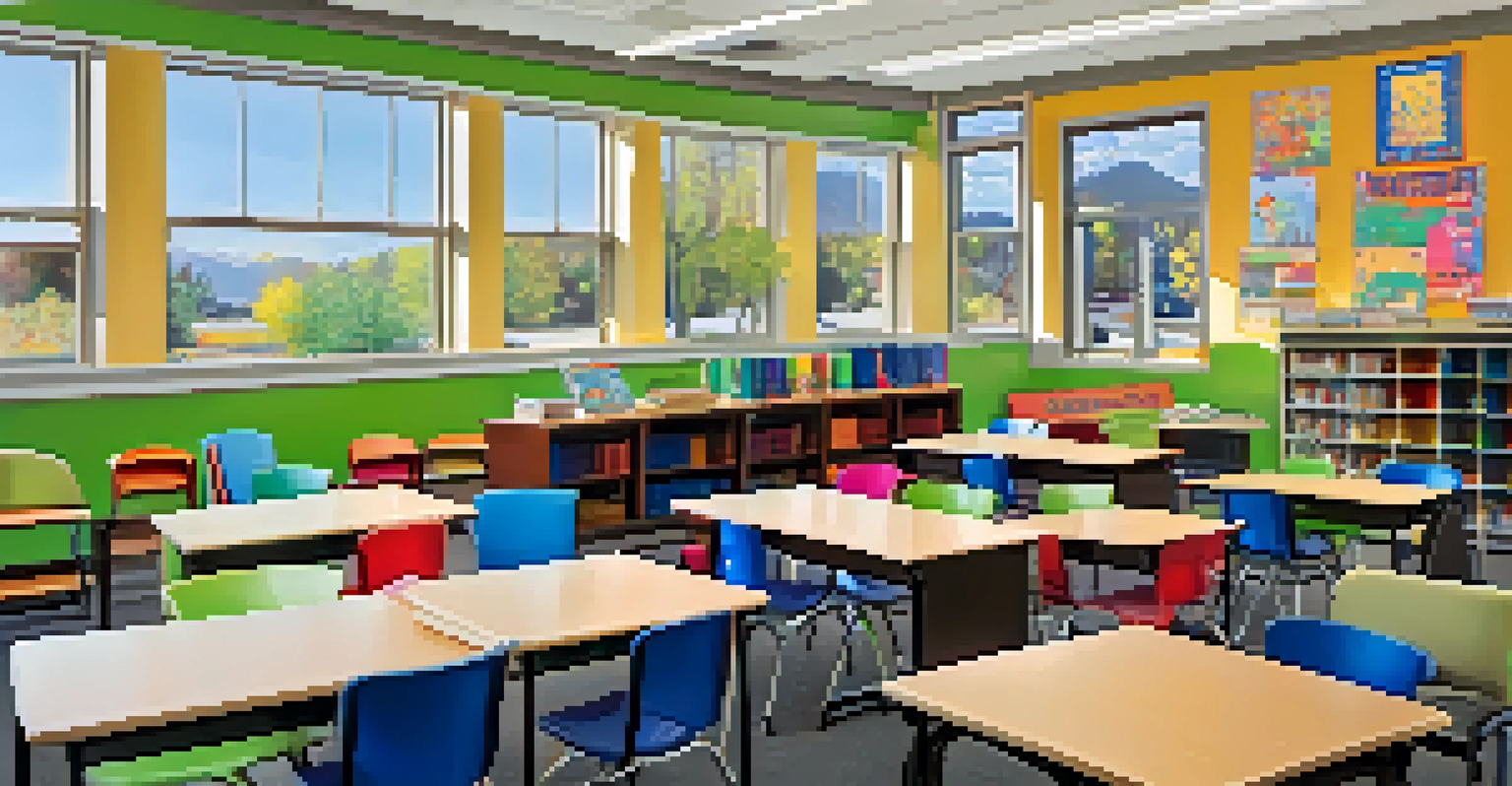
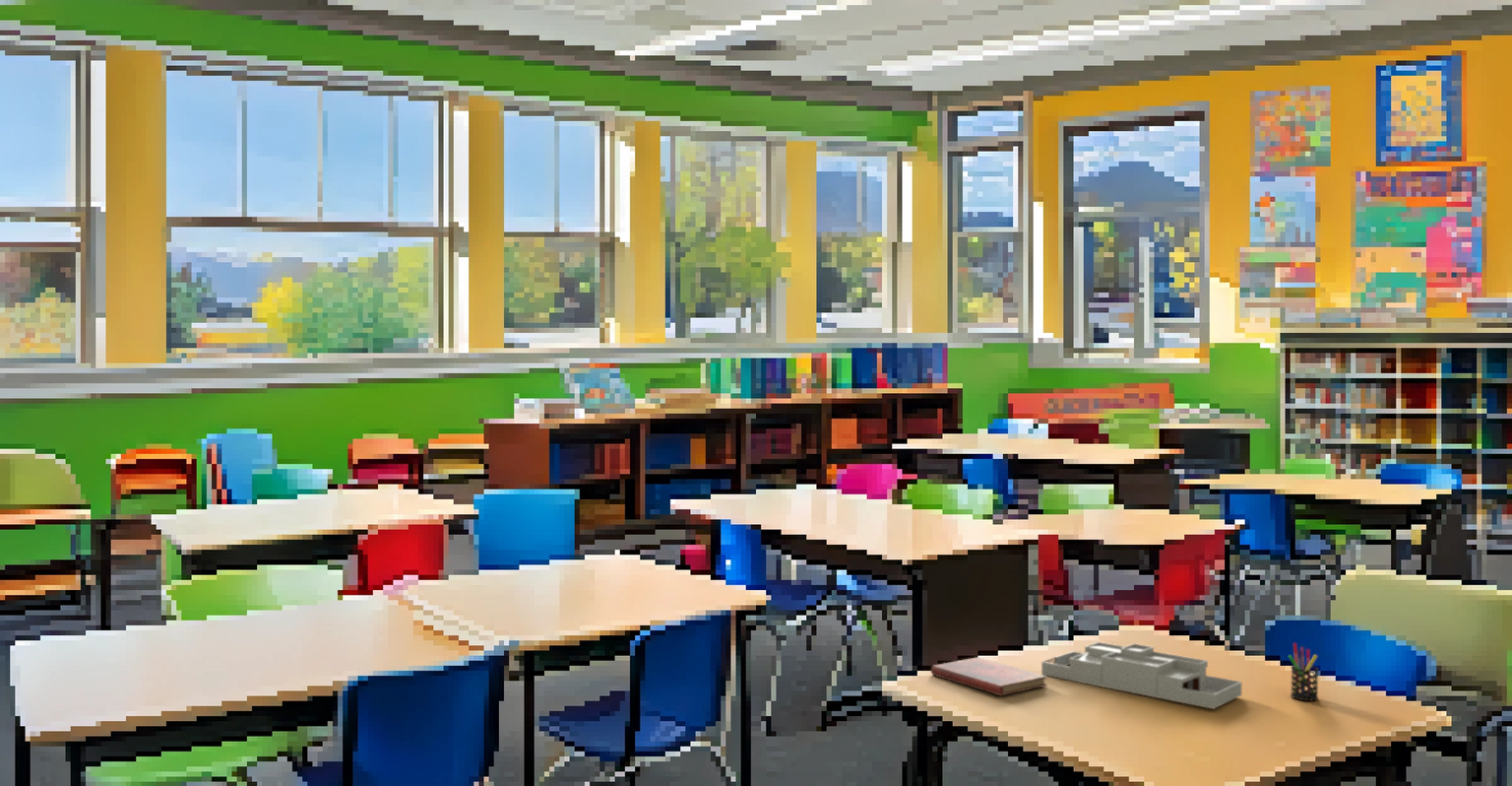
+ diary [929,656,1048,696]
+ pen holder [1288,642,1319,701]
+ desk organizer [1040,641,1242,710]
